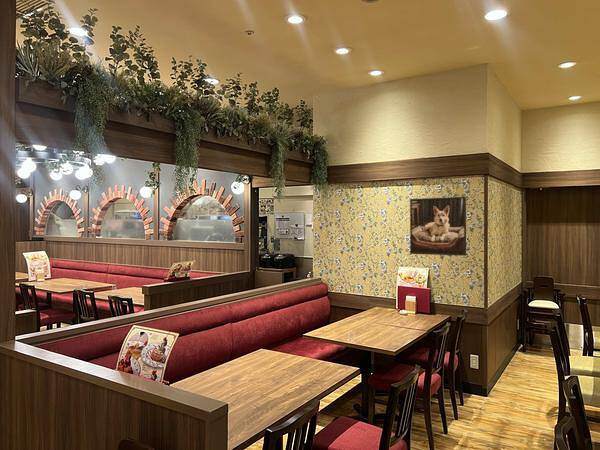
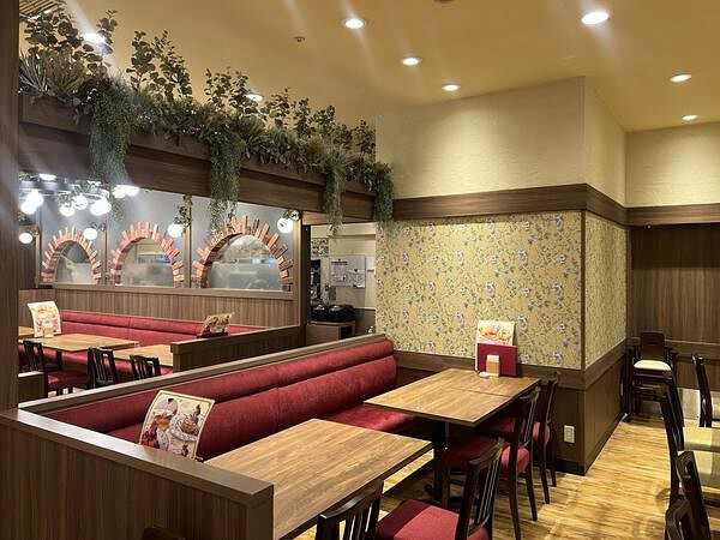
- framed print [409,196,467,257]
